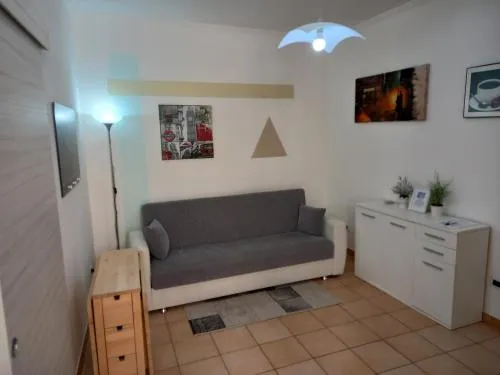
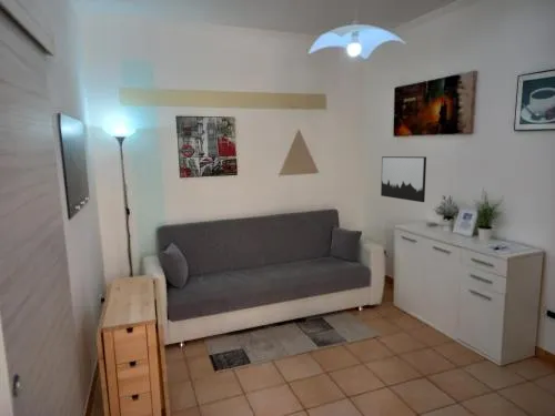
+ wall art [380,155,427,203]
